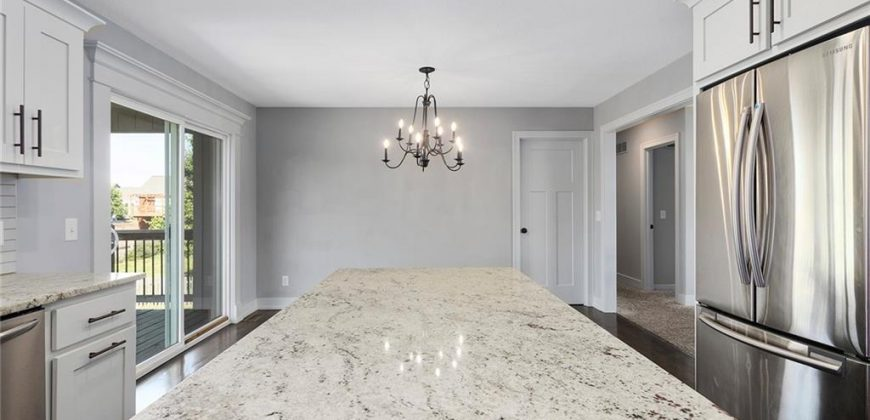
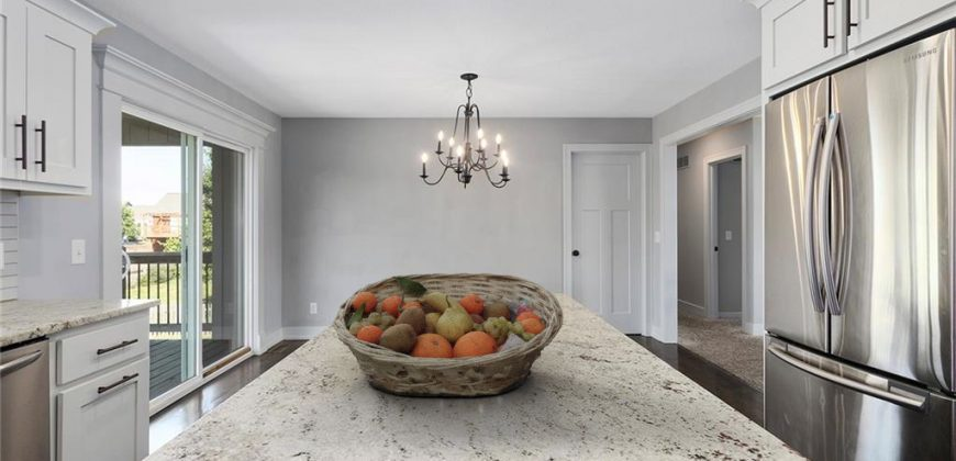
+ fruit basket [332,272,564,397]
